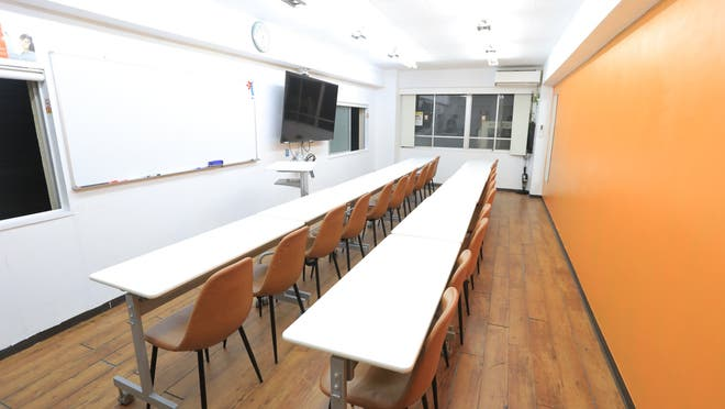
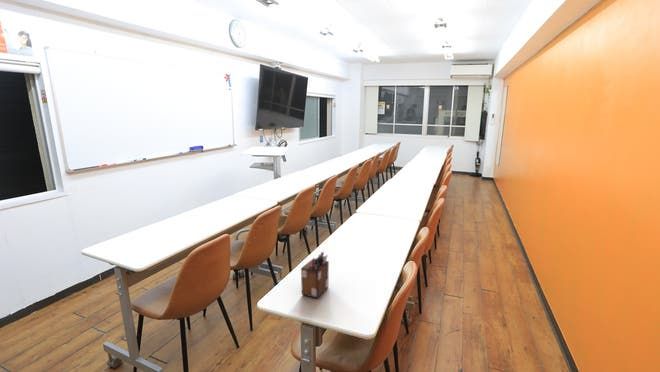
+ desk organizer [300,250,330,299]
